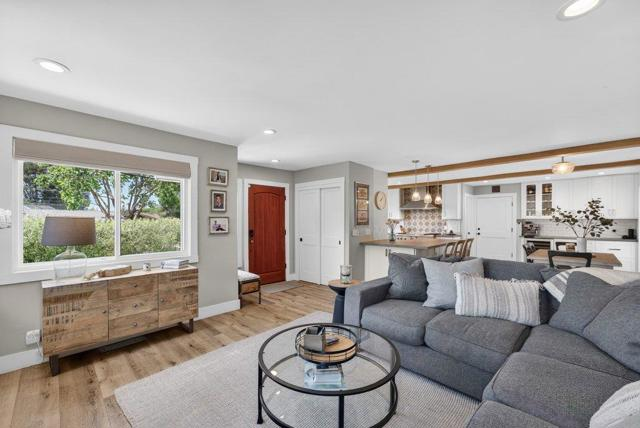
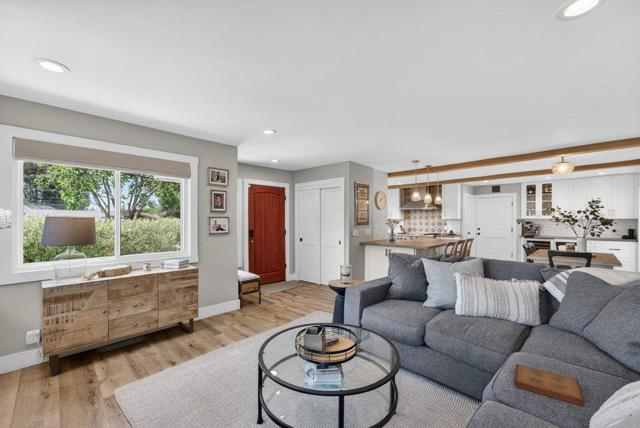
+ book [514,363,585,407]
